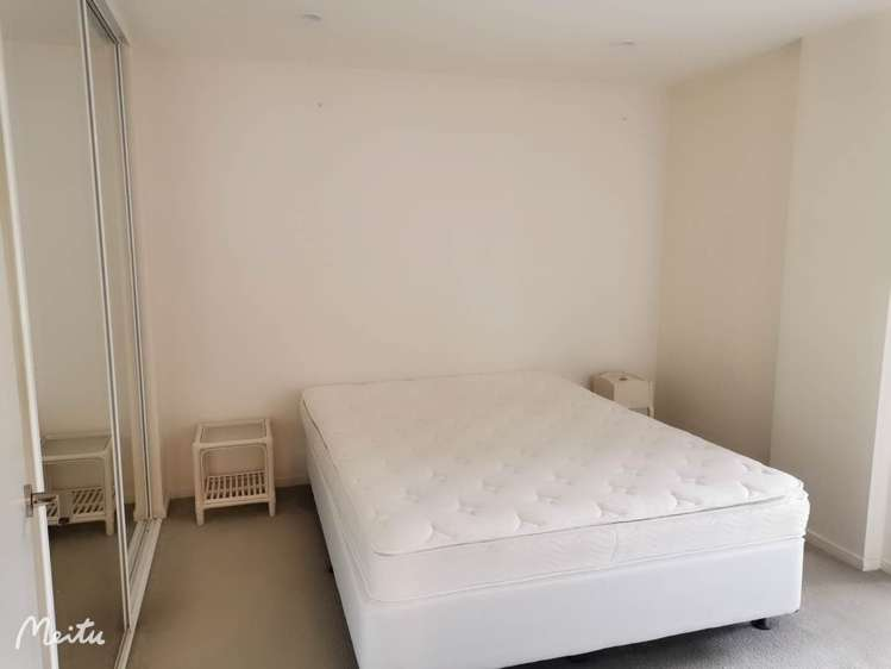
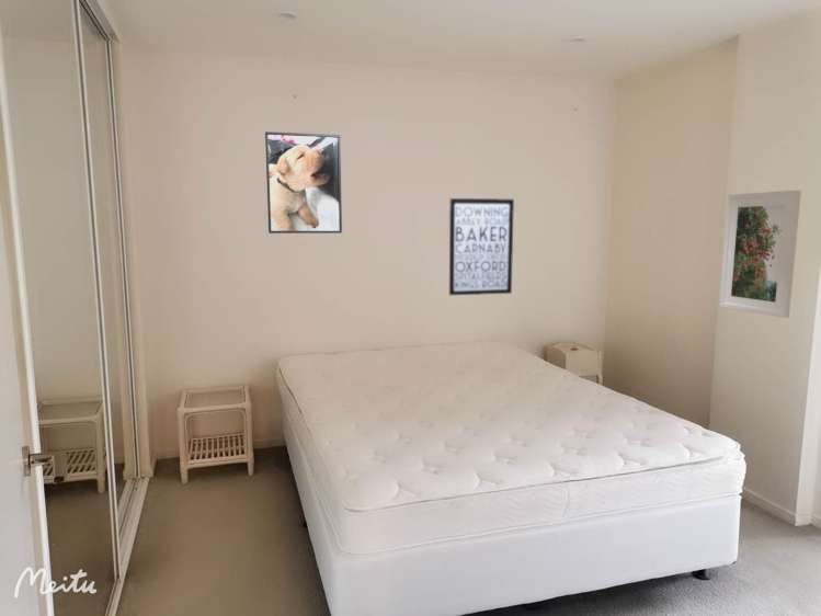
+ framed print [719,190,802,319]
+ wall art [448,197,515,296]
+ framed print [264,130,343,235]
